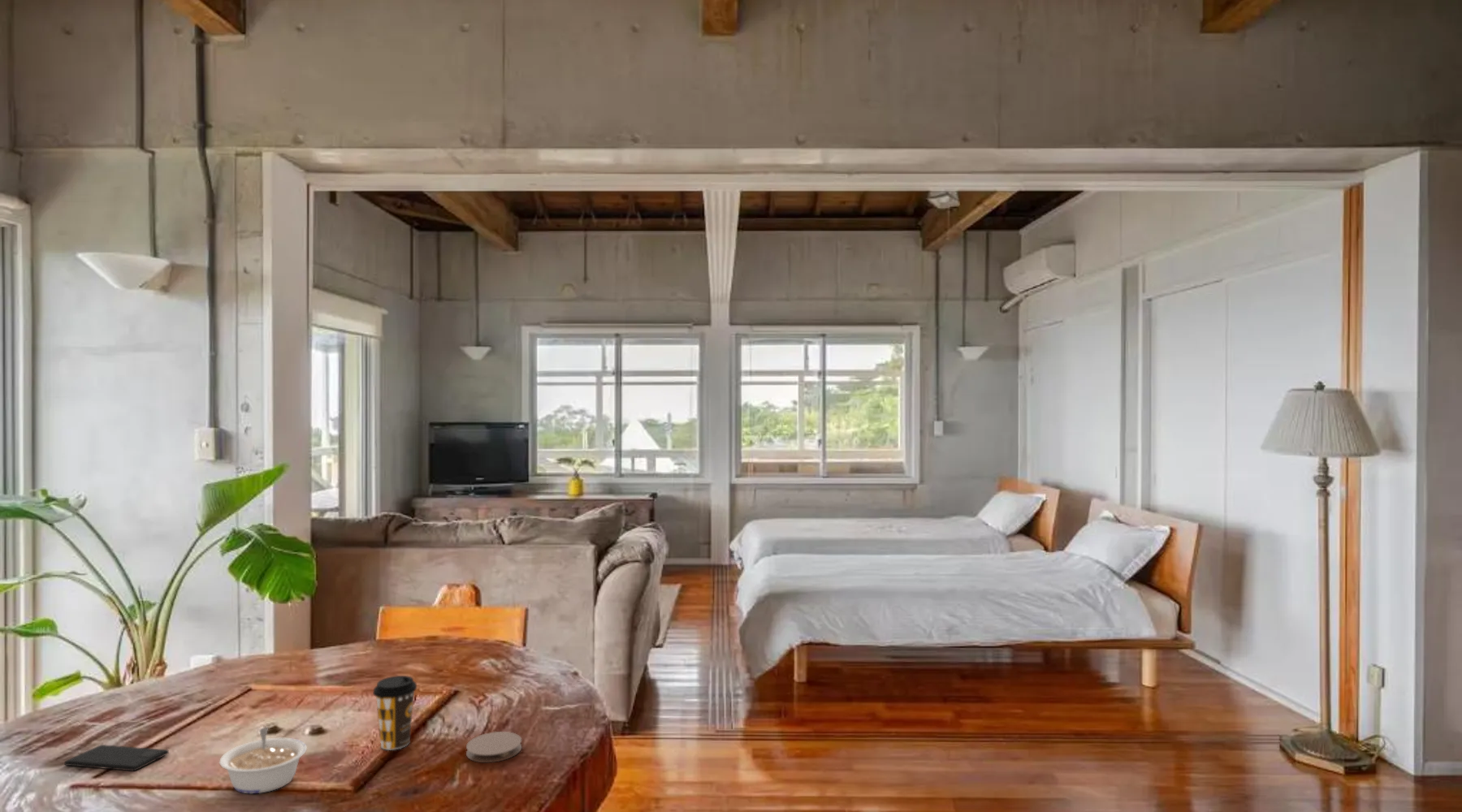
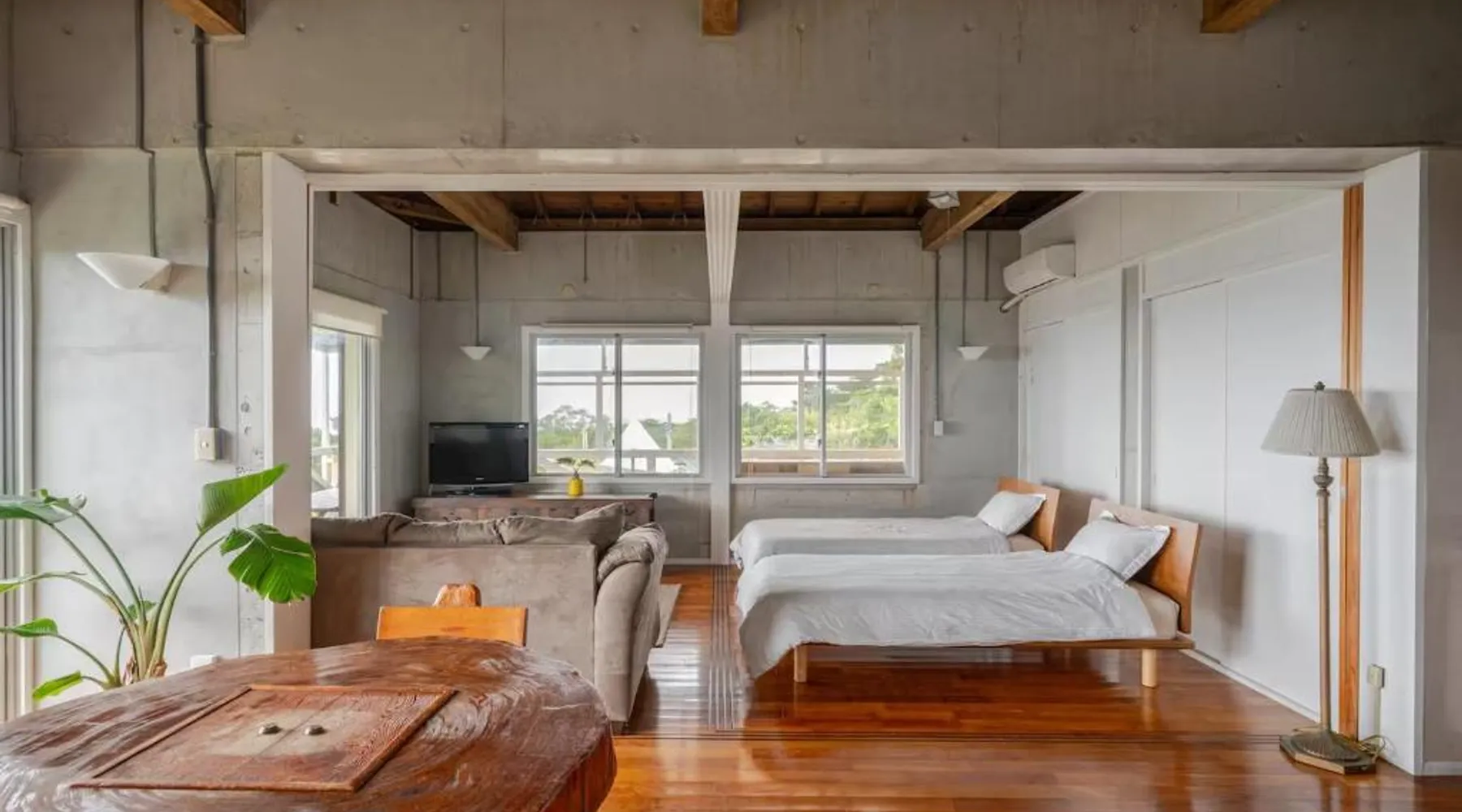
- coaster [465,731,522,763]
- legume [218,727,308,794]
- coffee cup [372,675,417,750]
- smartphone [63,744,170,771]
